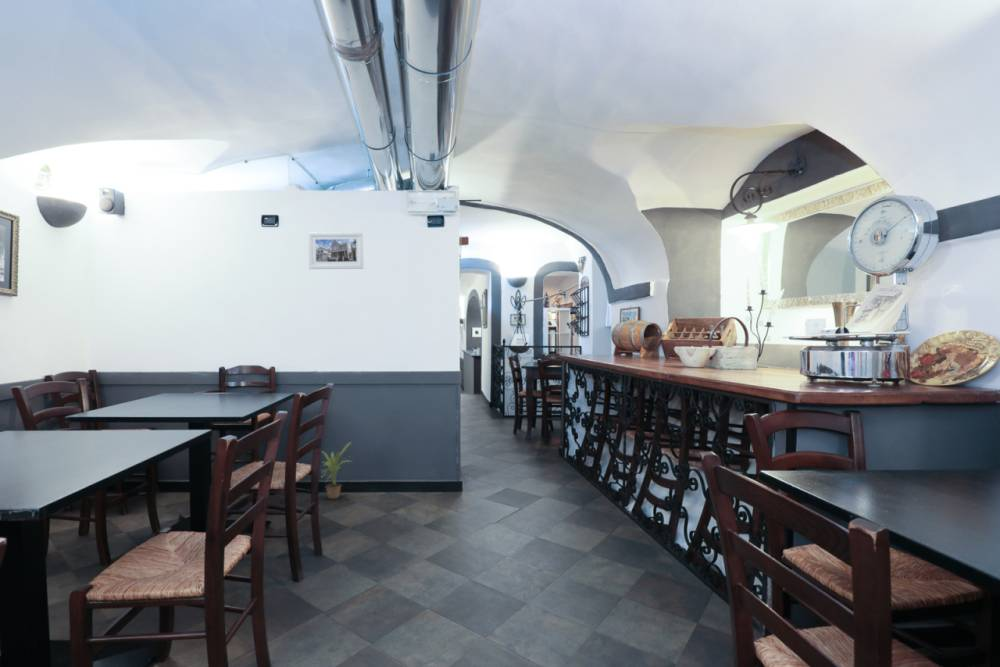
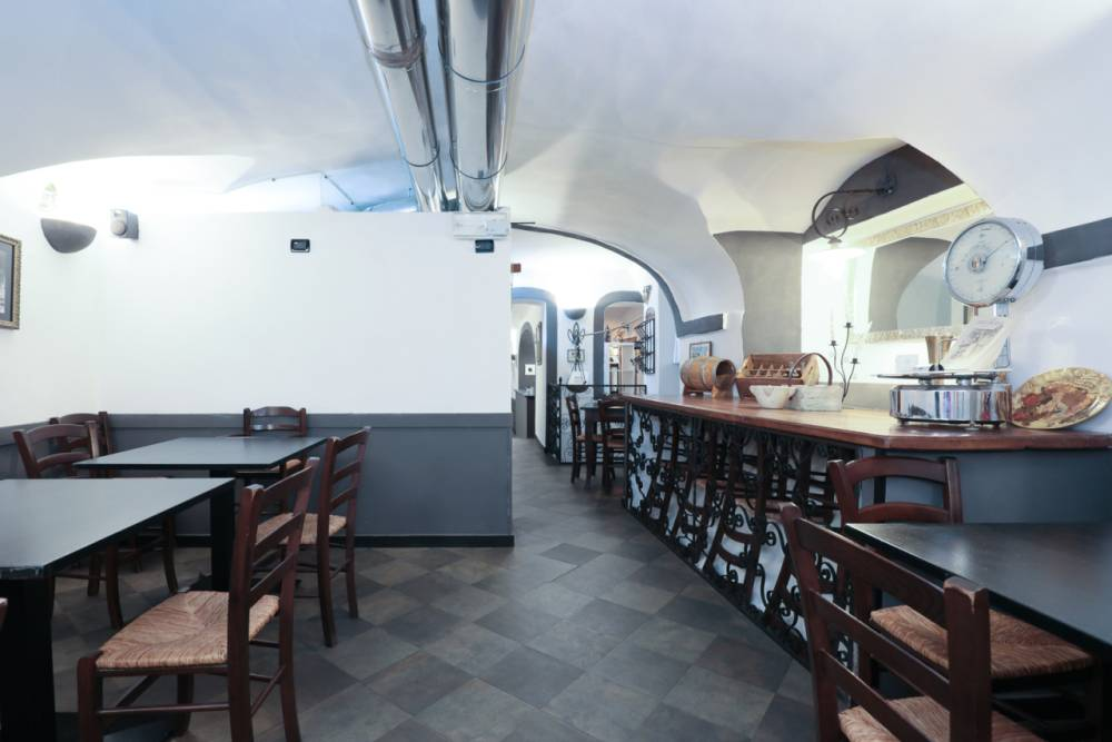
- potted plant [320,441,353,500]
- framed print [307,231,365,270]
